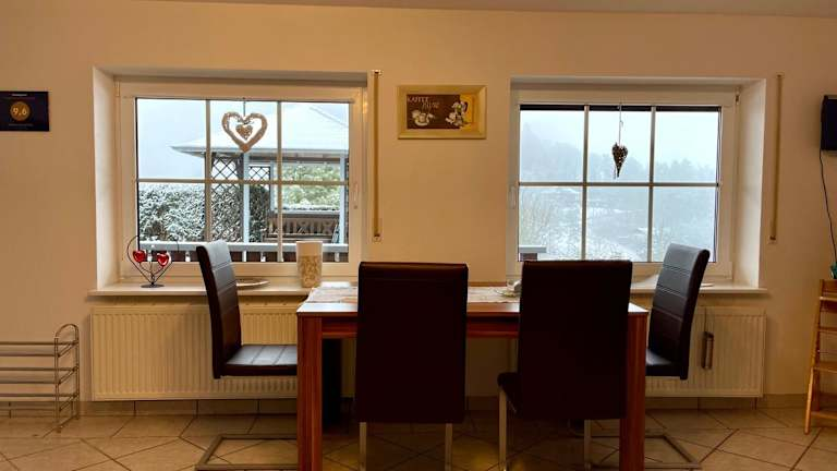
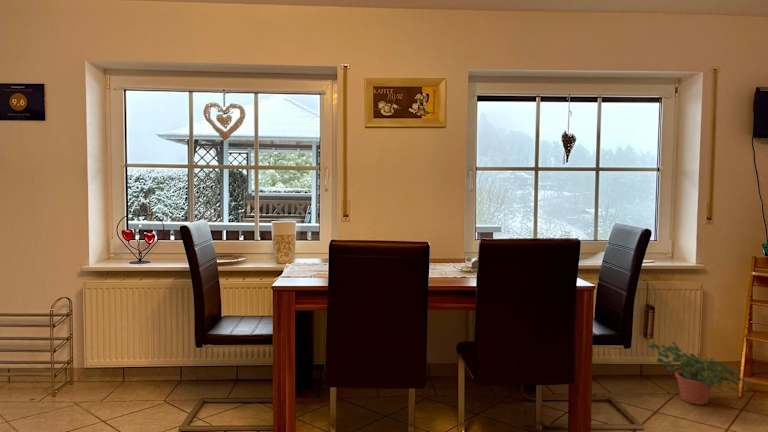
+ potted plant [645,341,755,406]
